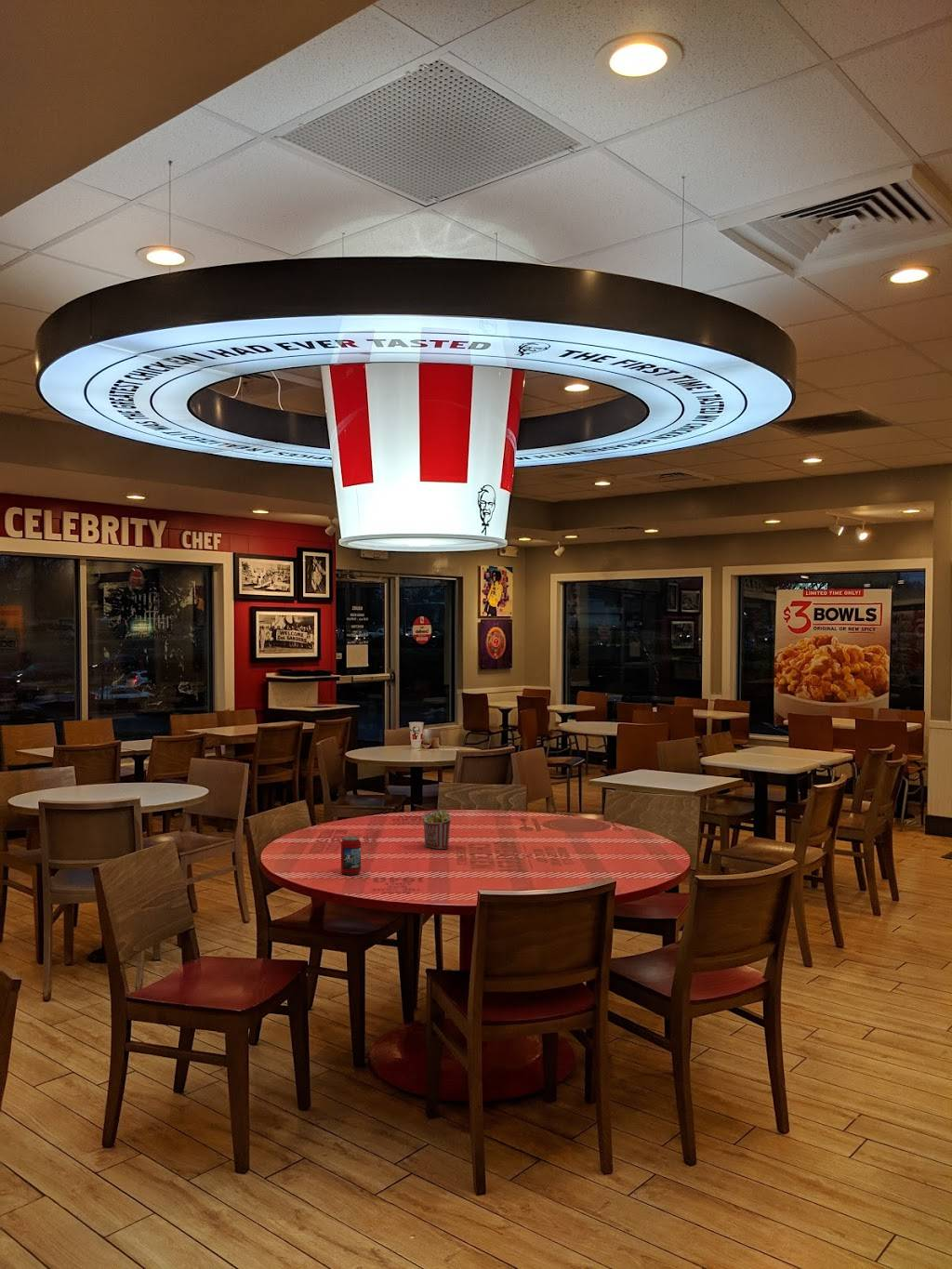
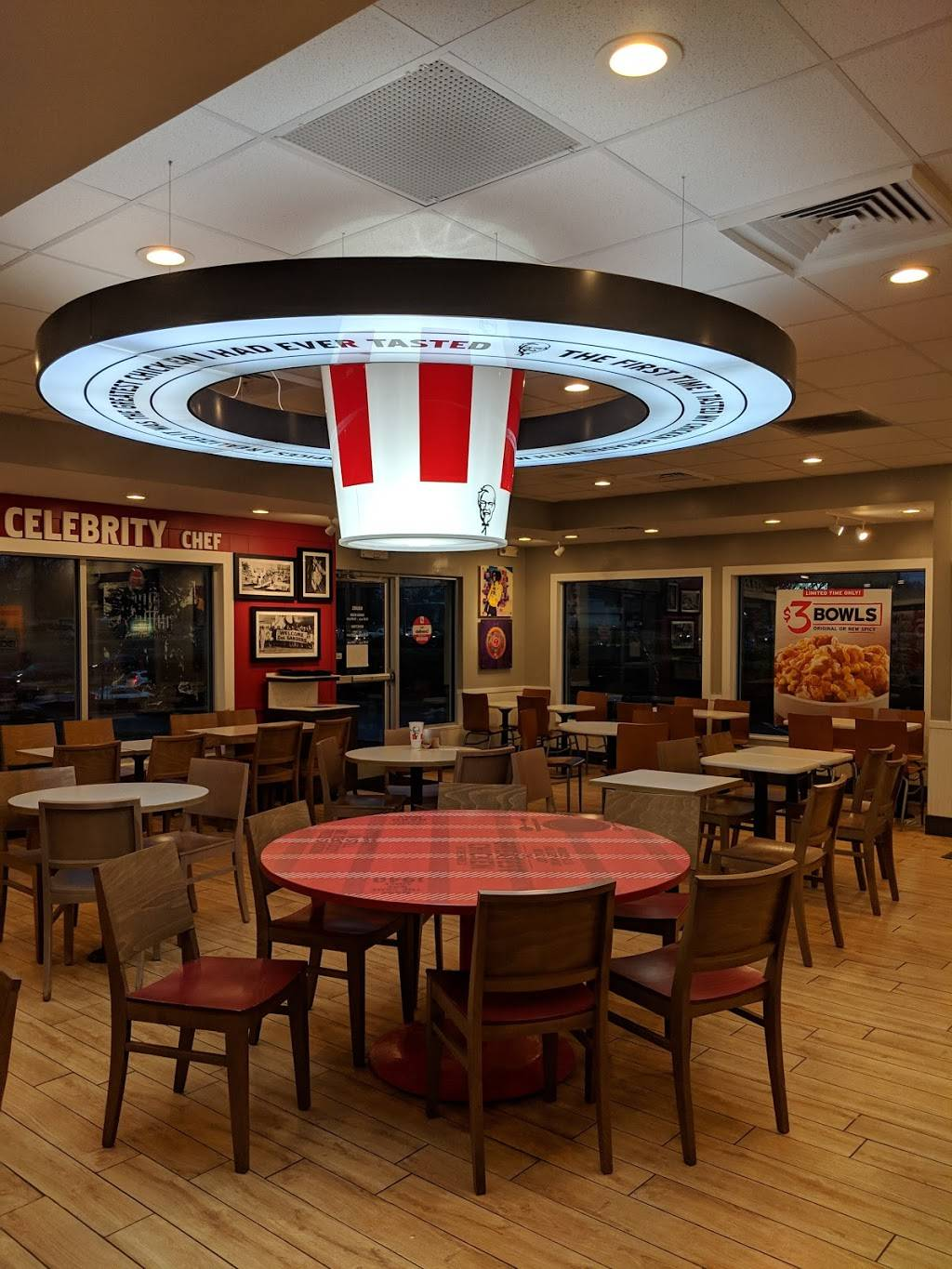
- beverage can [340,836,362,876]
- french fries [422,809,452,850]
